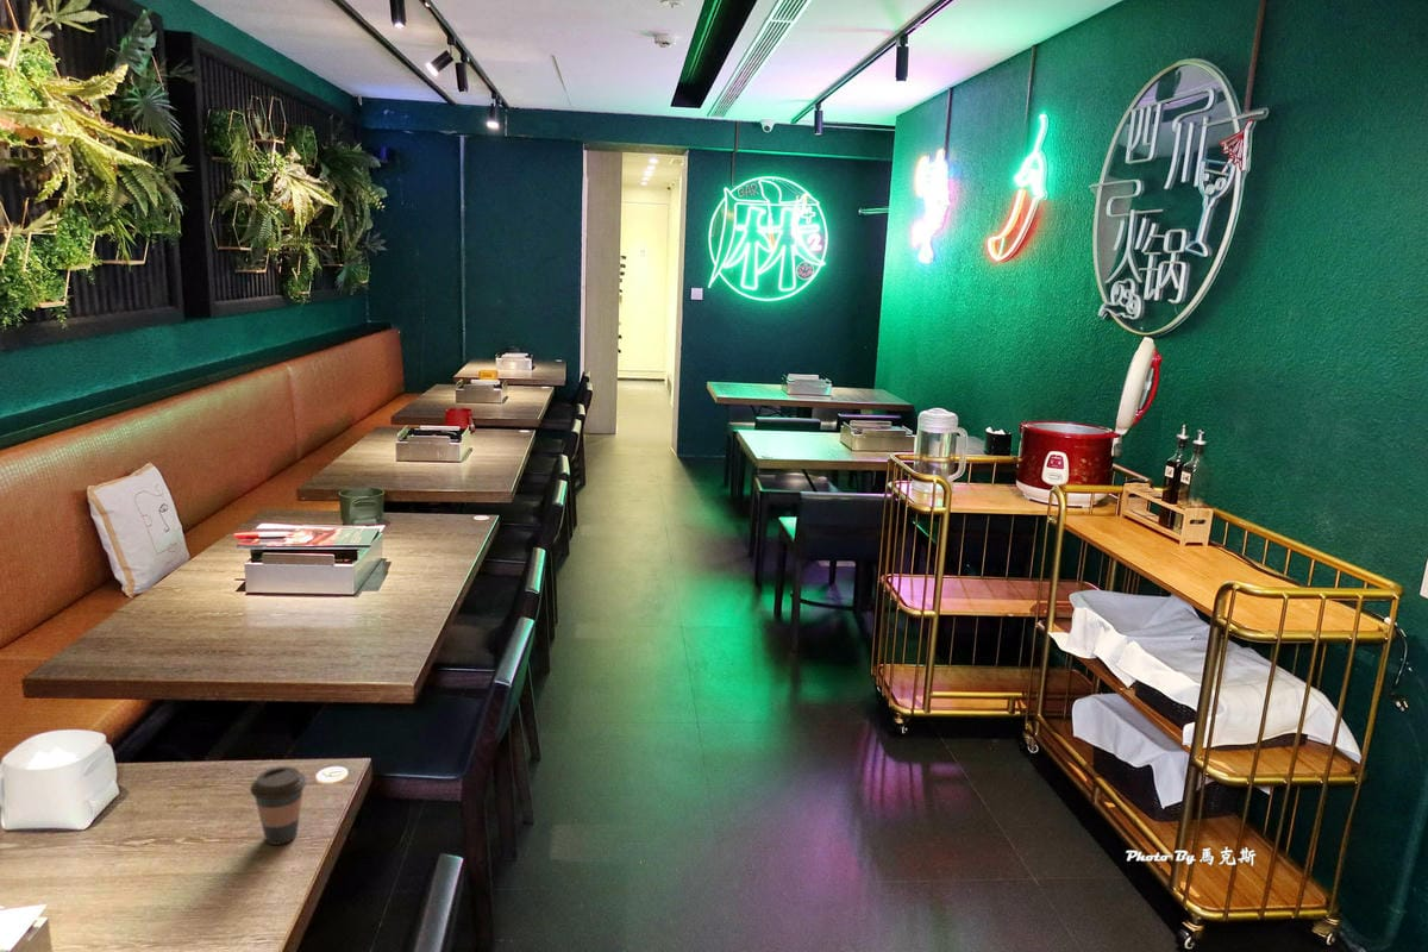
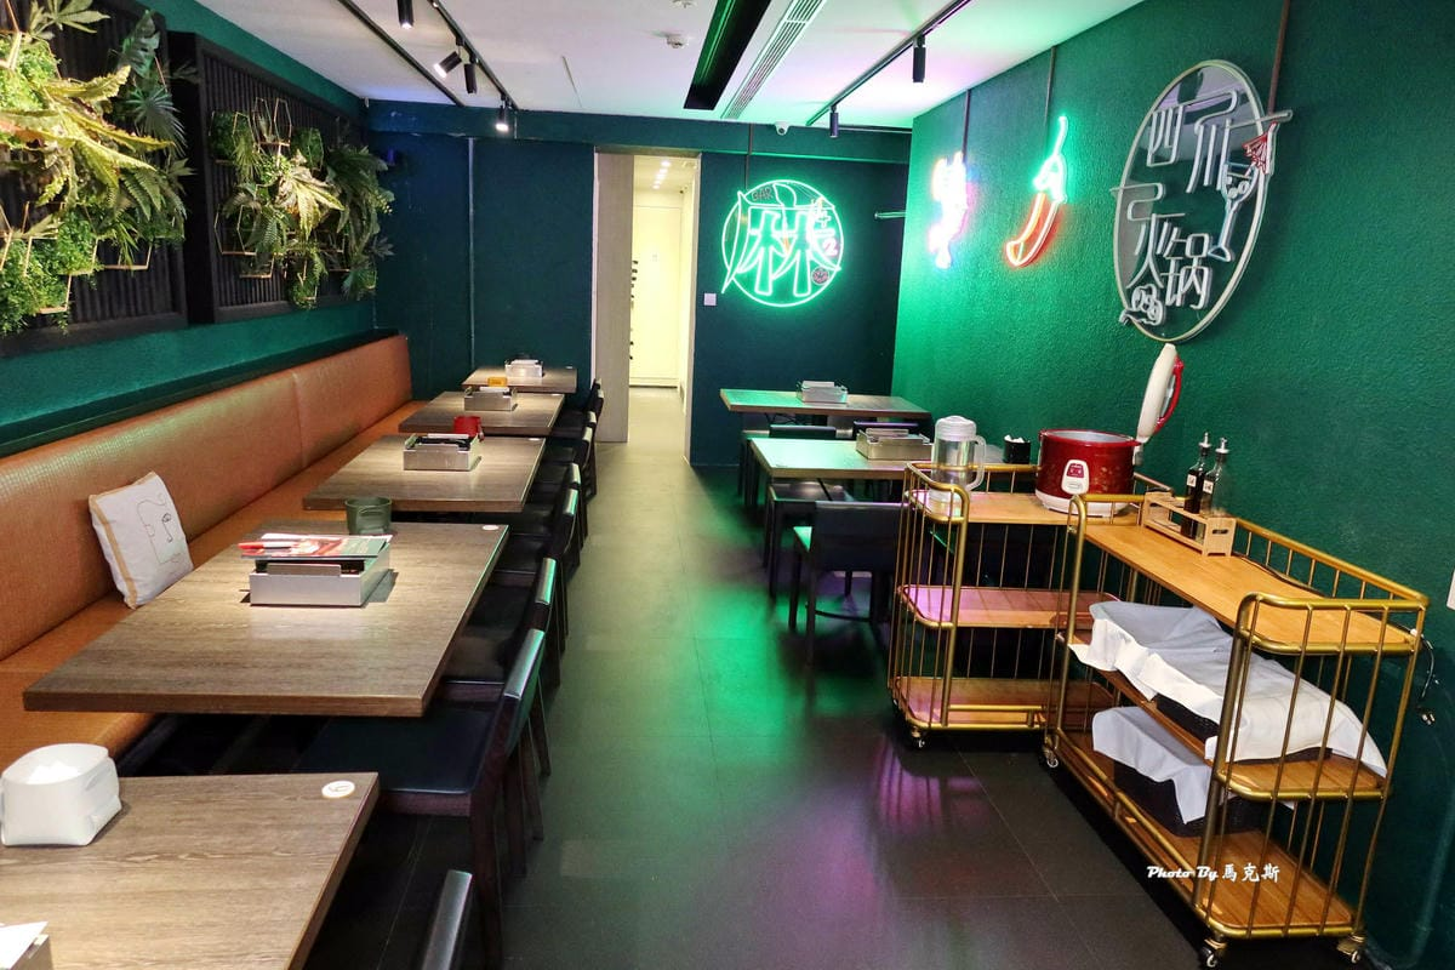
- coffee cup [249,765,308,846]
